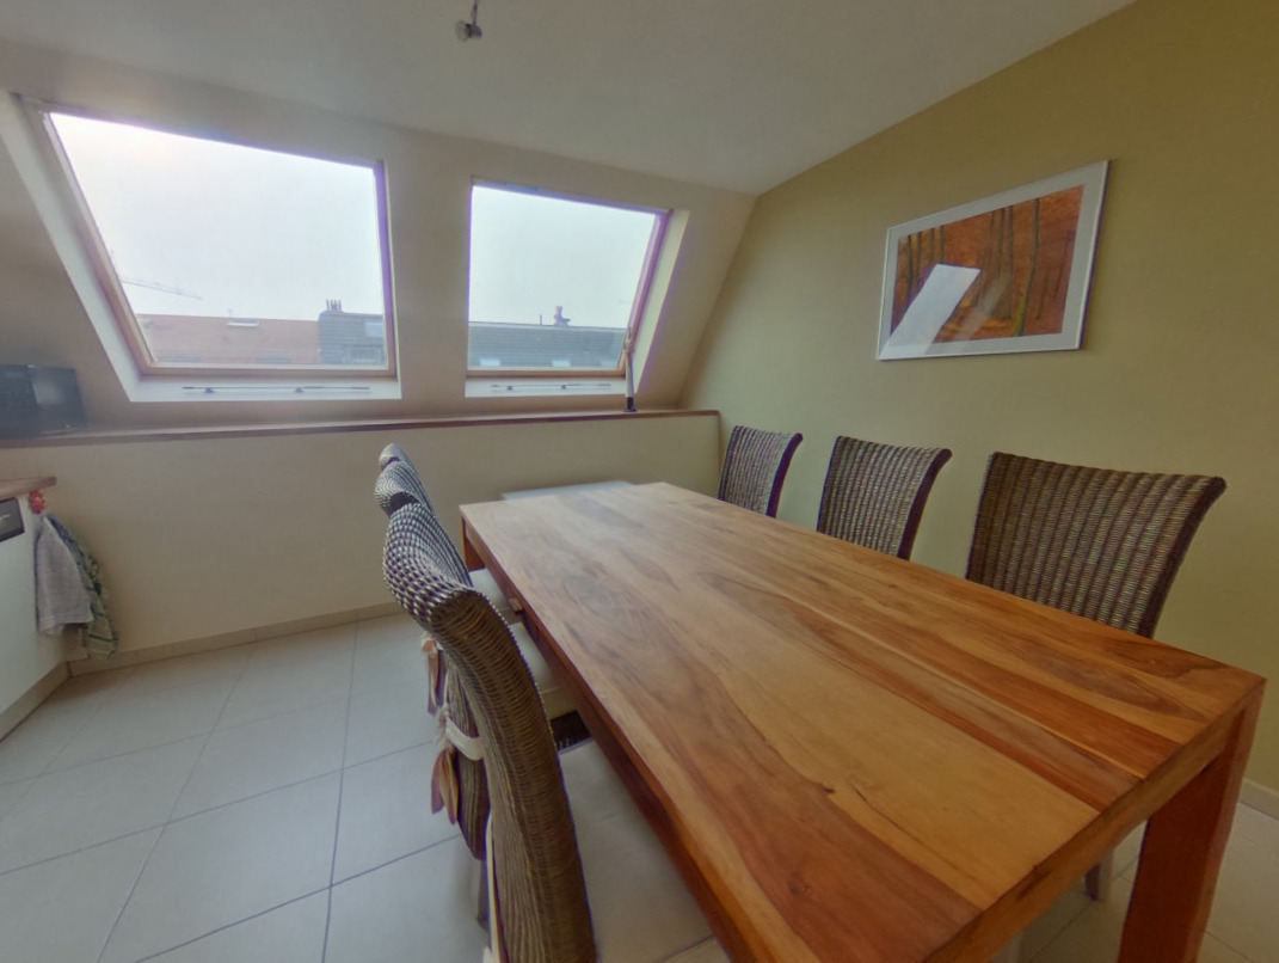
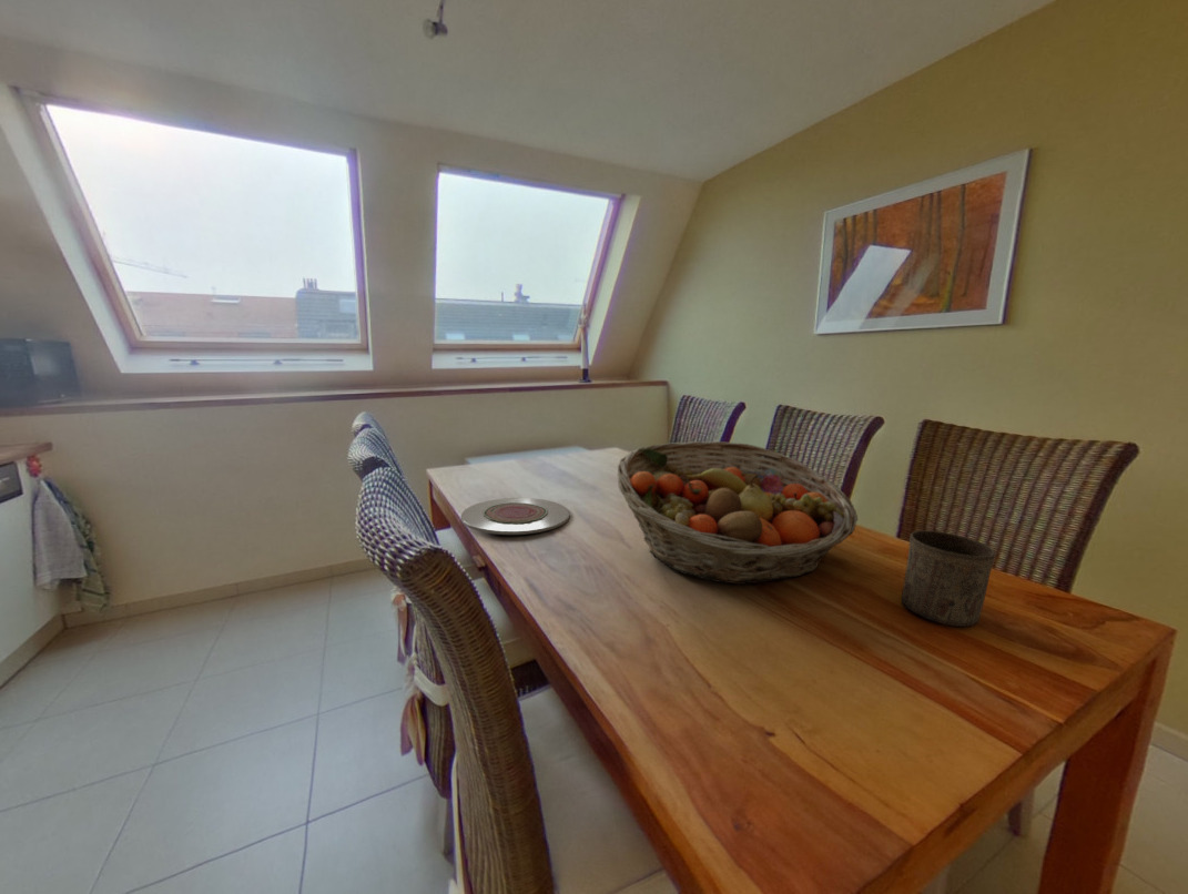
+ fruit basket [617,440,859,586]
+ plate [460,497,571,536]
+ cup [901,529,997,628]
